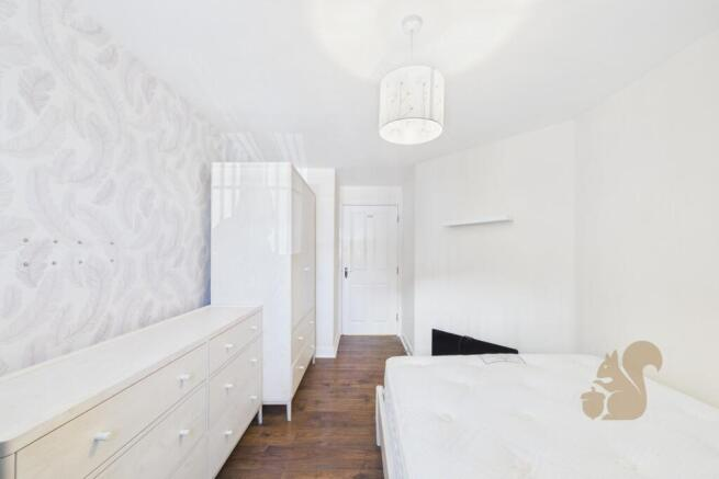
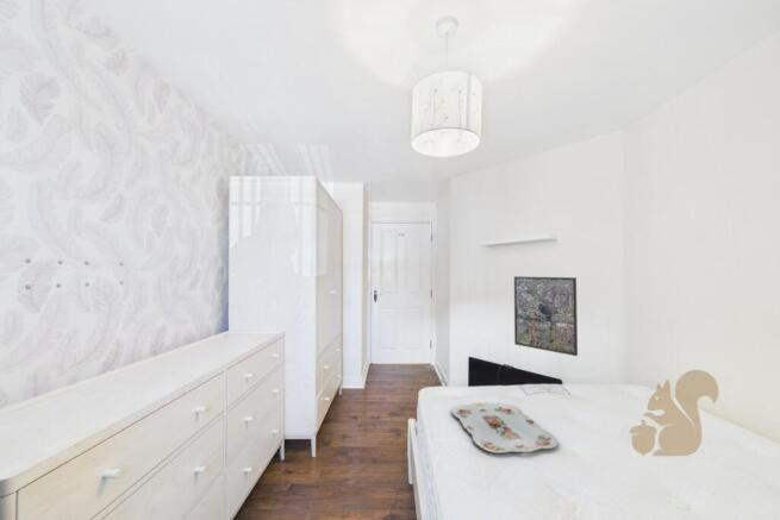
+ serving tray [450,401,560,455]
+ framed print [513,275,579,357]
